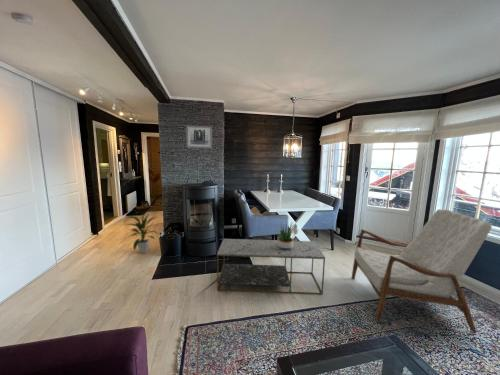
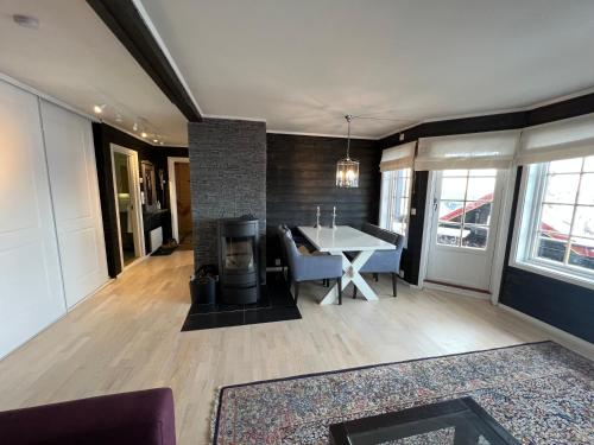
- armchair [351,208,493,333]
- indoor plant [125,212,160,254]
- potted plant [273,219,297,249]
- coffee table [216,238,326,295]
- wall art [185,124,213,149]
